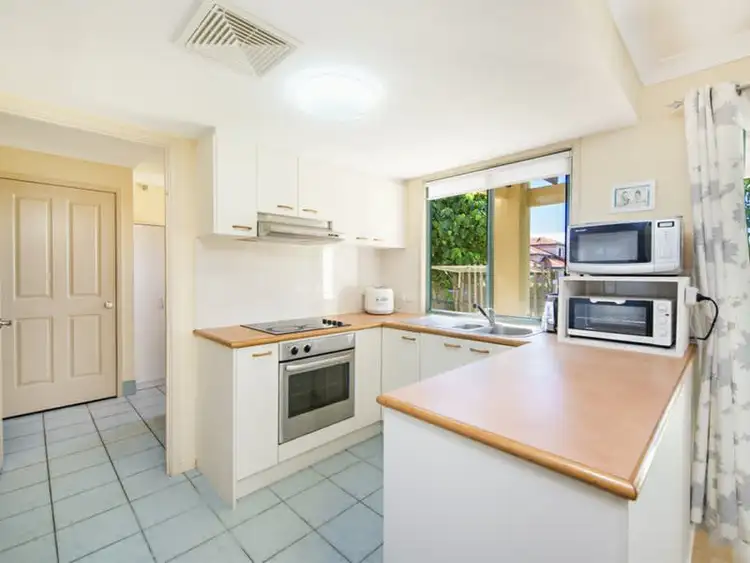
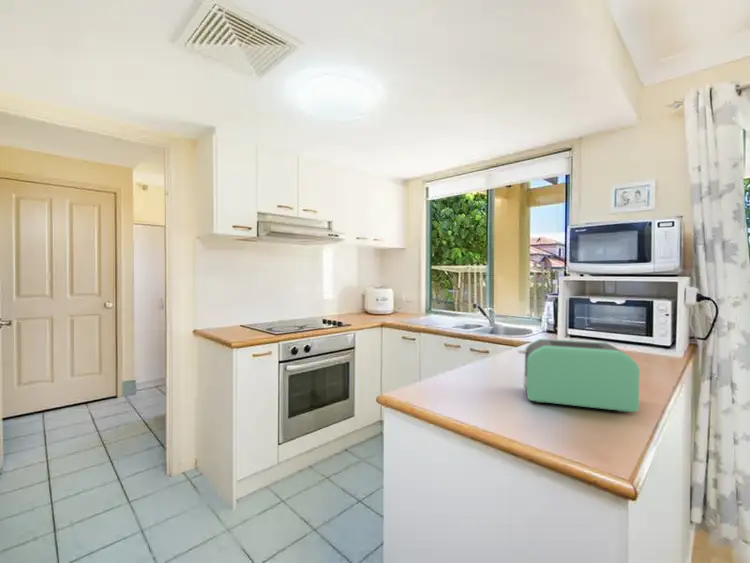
+ toaster [517,338,641,414]
